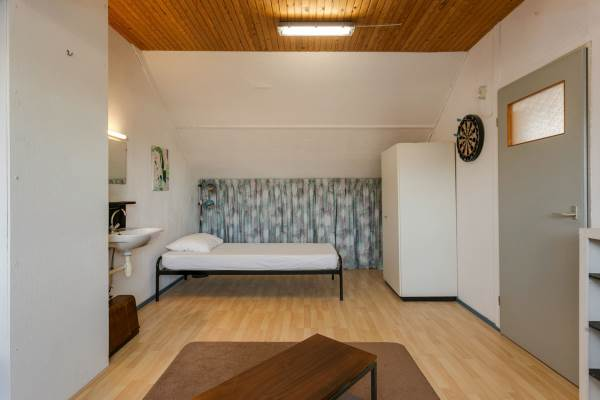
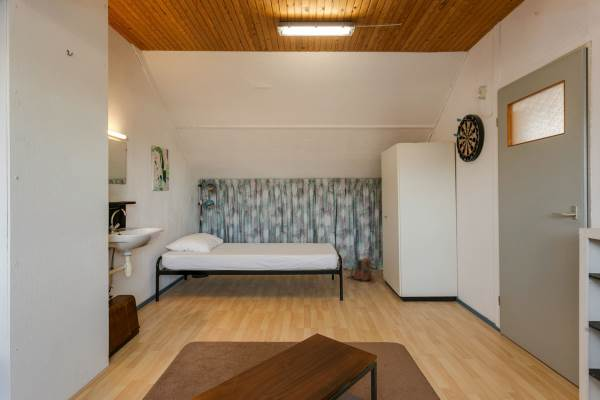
+ backpack [345,257,376,282]
